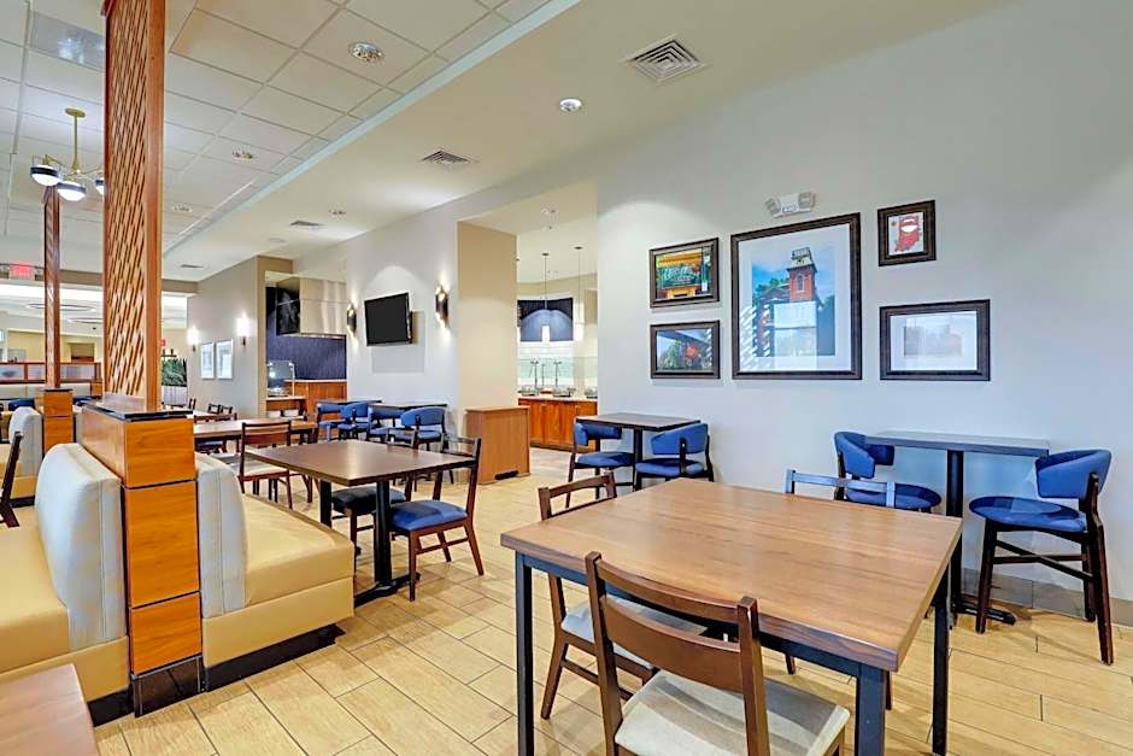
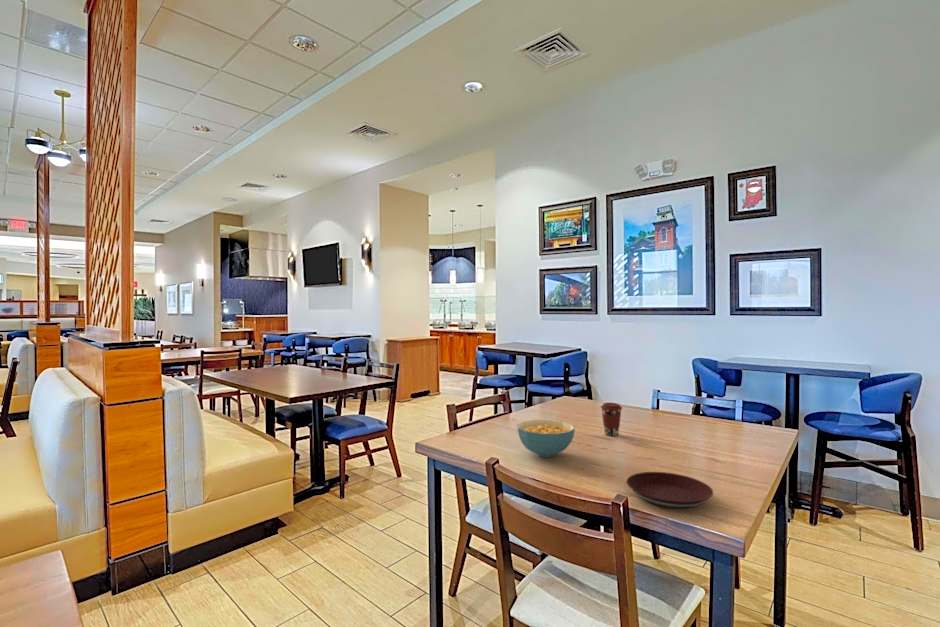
+ cereal bowl [516,419,576,458]
+ plate [626,471,714,509]
+ coffee cup [600,402,623,437]
